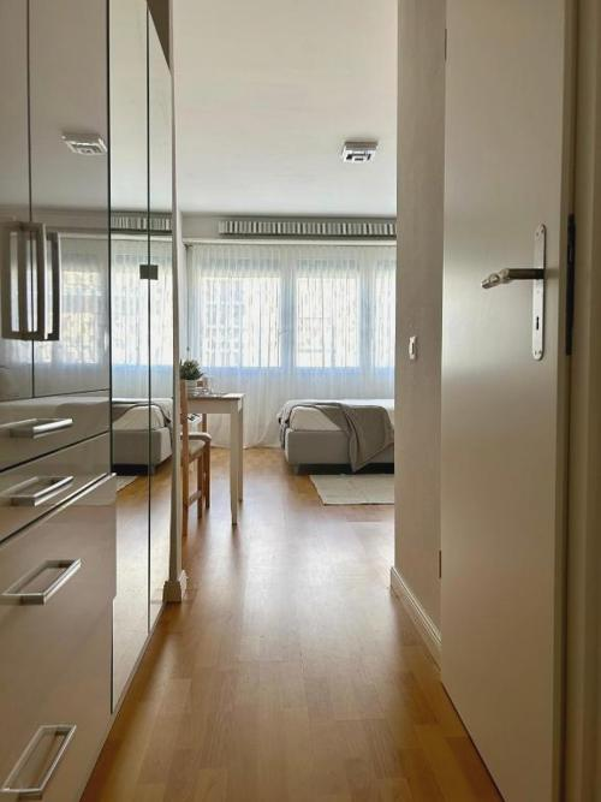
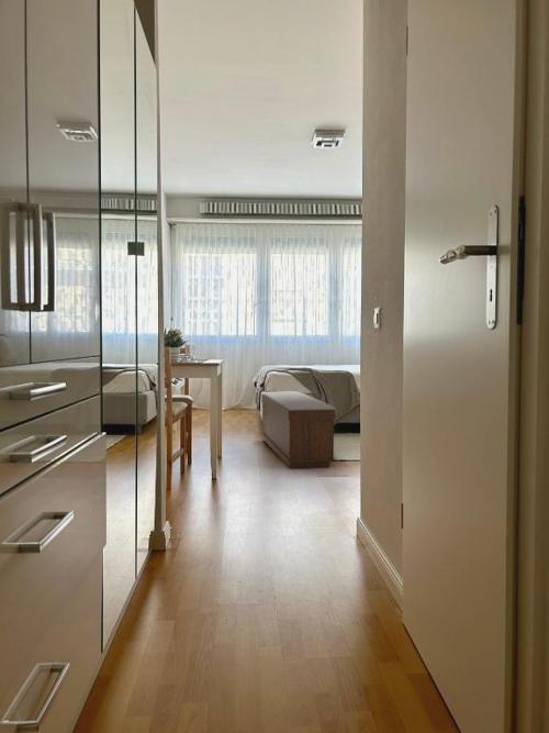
+ bench [260,390,337,469]
